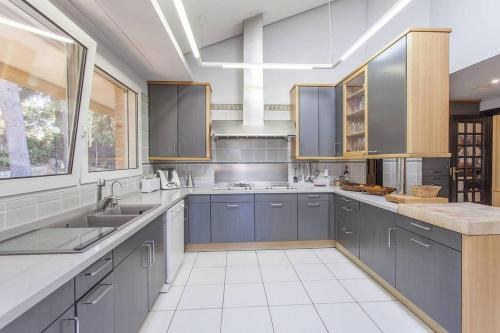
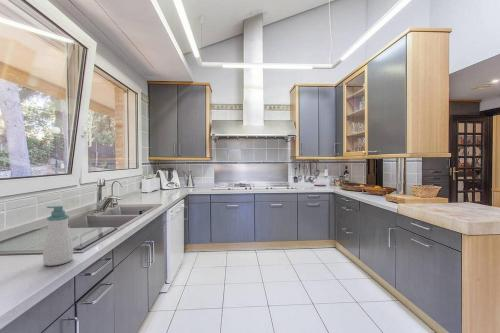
+ soap bottle [42,205,74,267]
